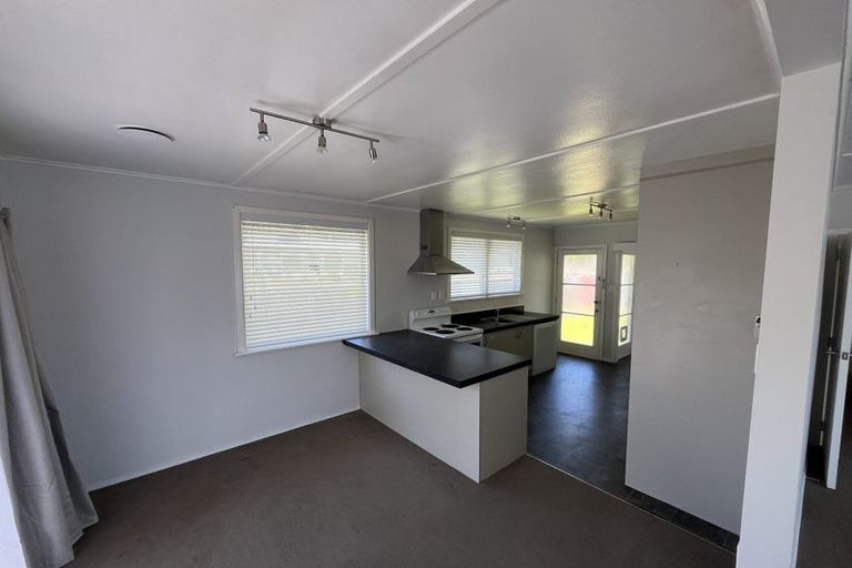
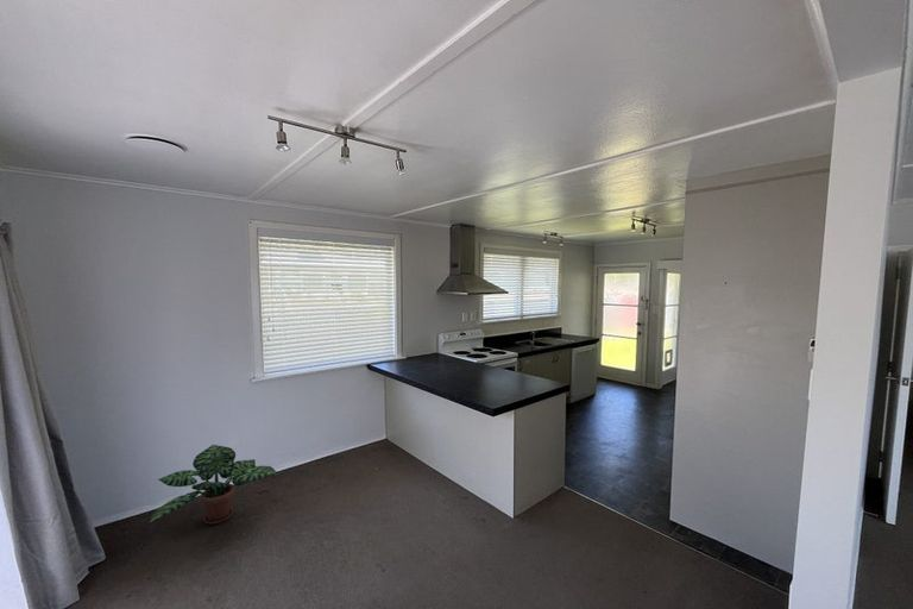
+ potted plant [147,444,278,526]
